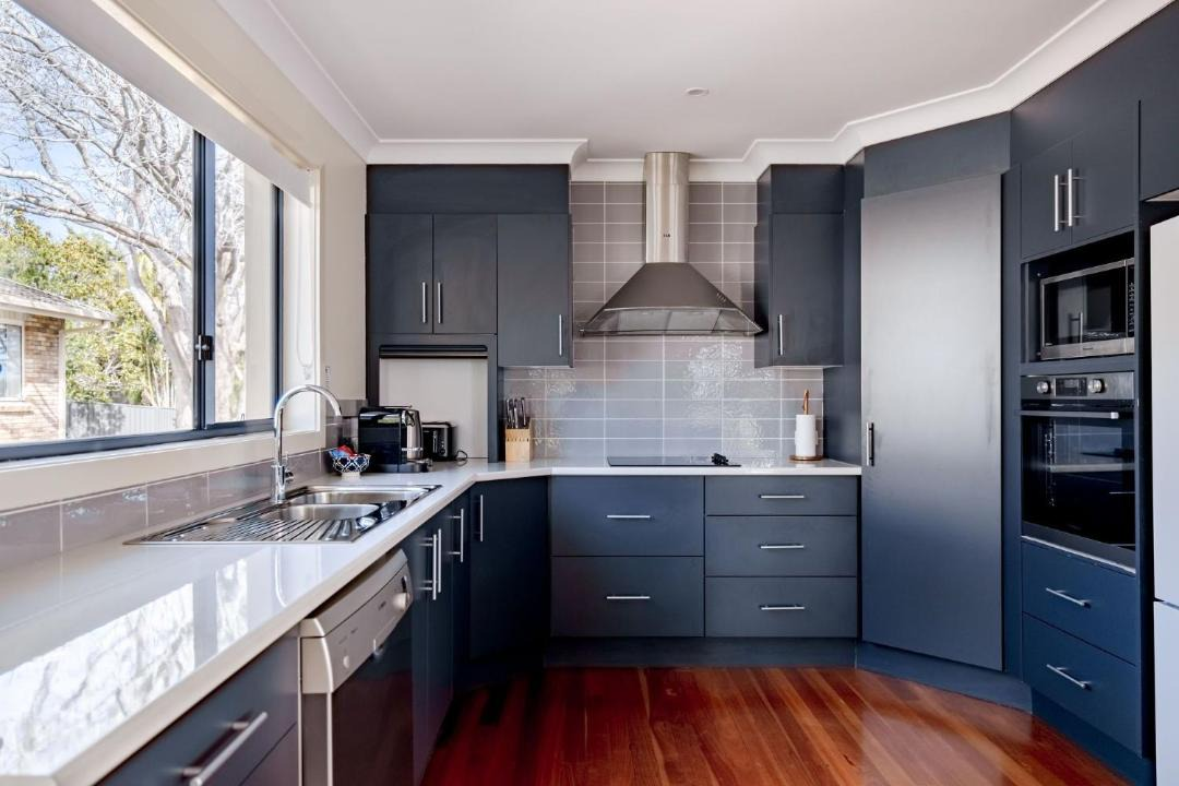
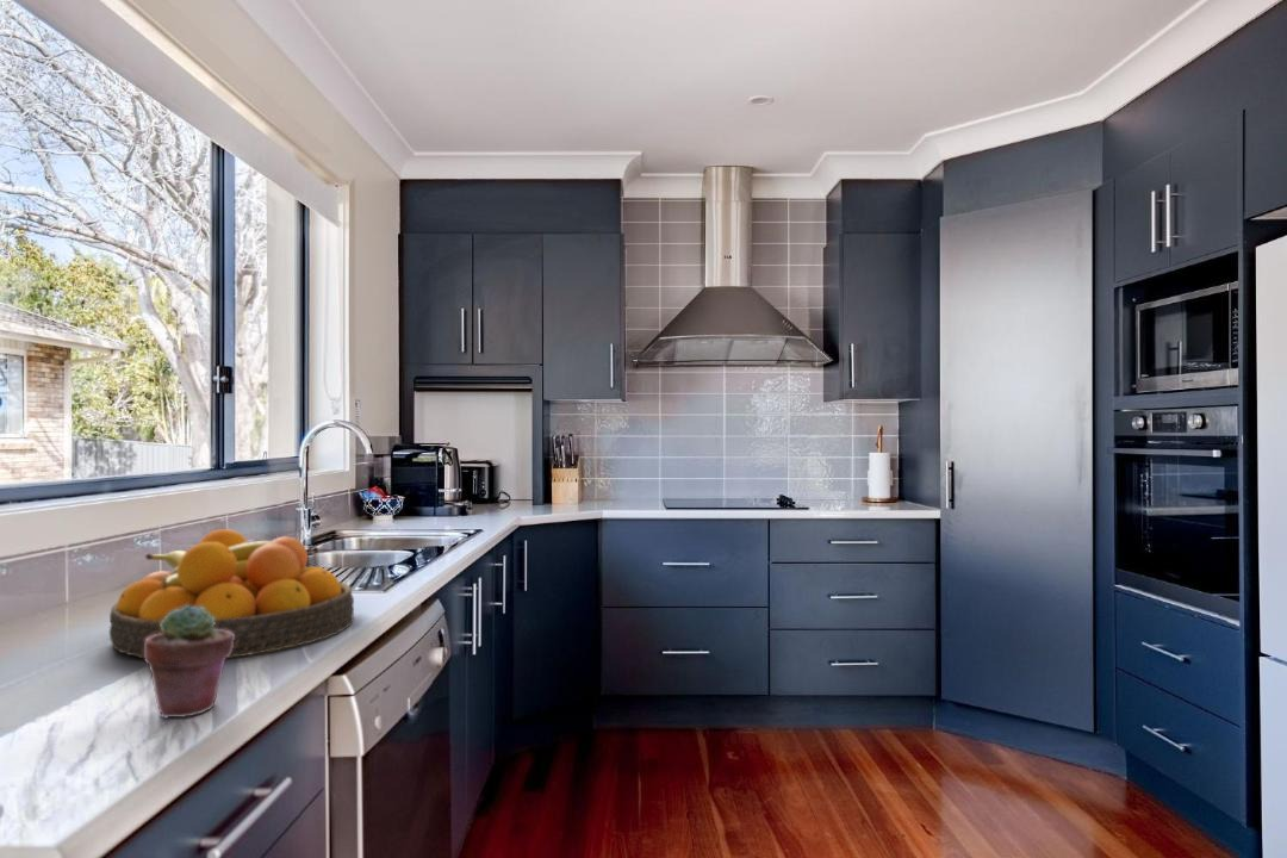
+ fruit bowl [108,528,355,659]
+ potted succulent [143,604,235,720]
